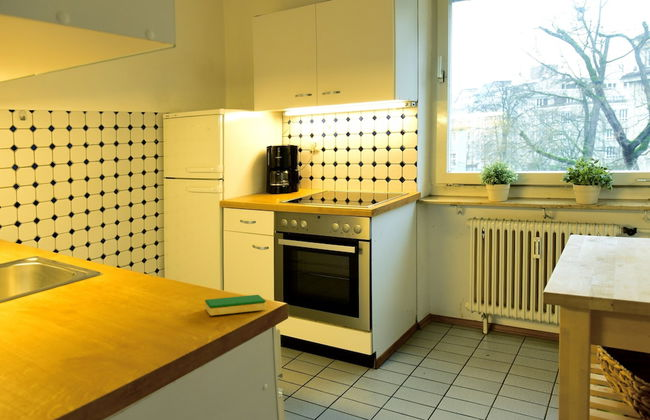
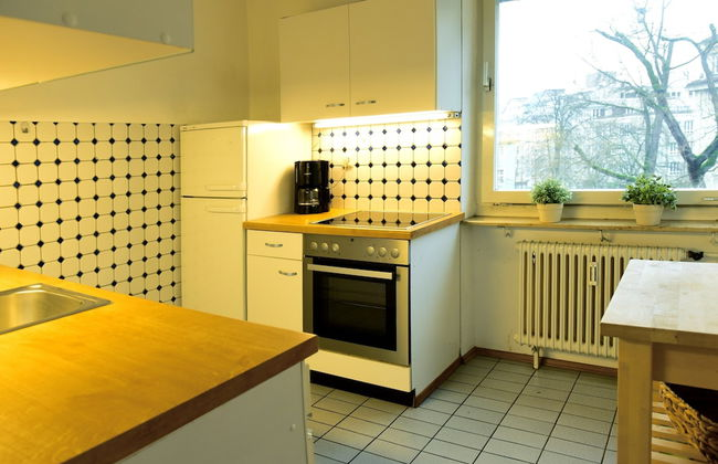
- dish sponge [204,294,267,316]
